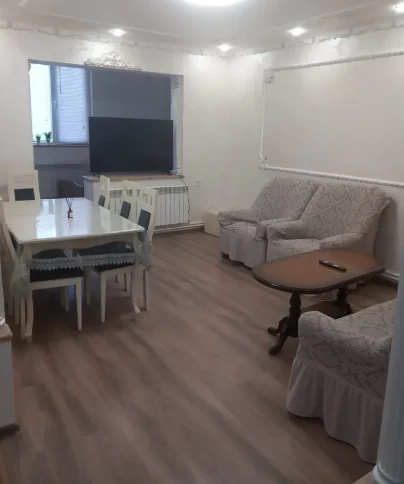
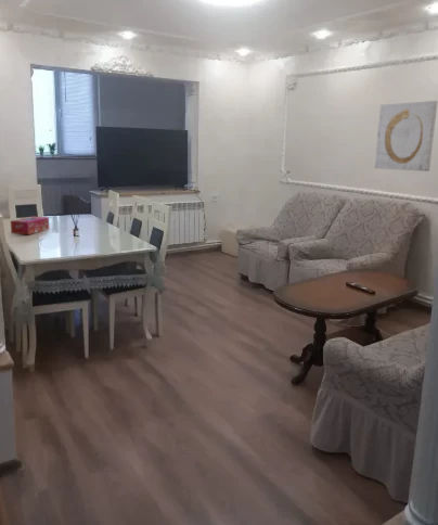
+ wall art [374,100,438,172]
+ tissue box [10,216,50,235]
